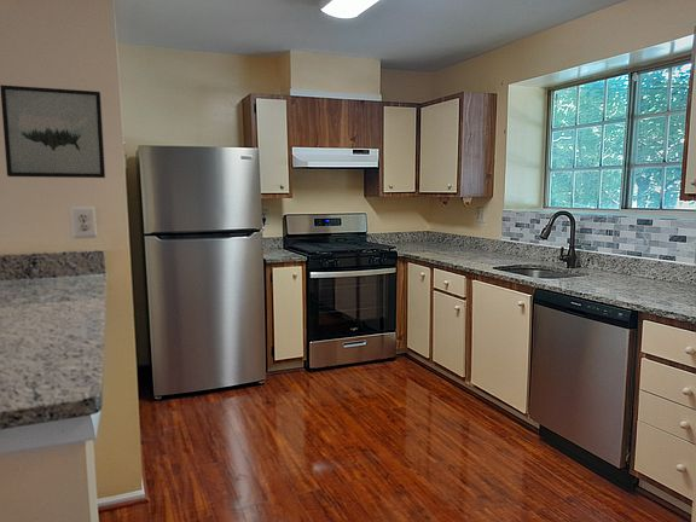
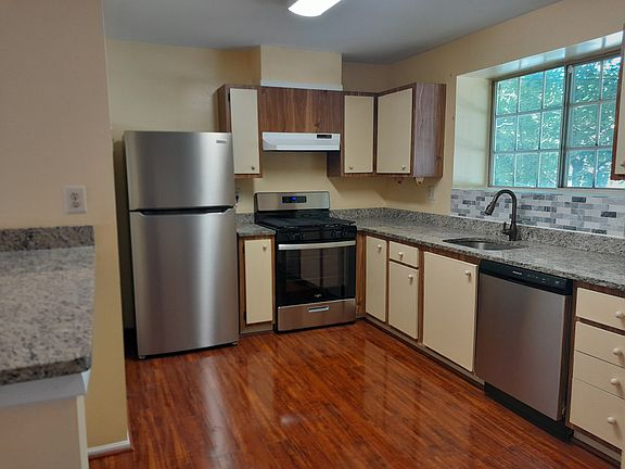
- wall art [0,83,106,179]
